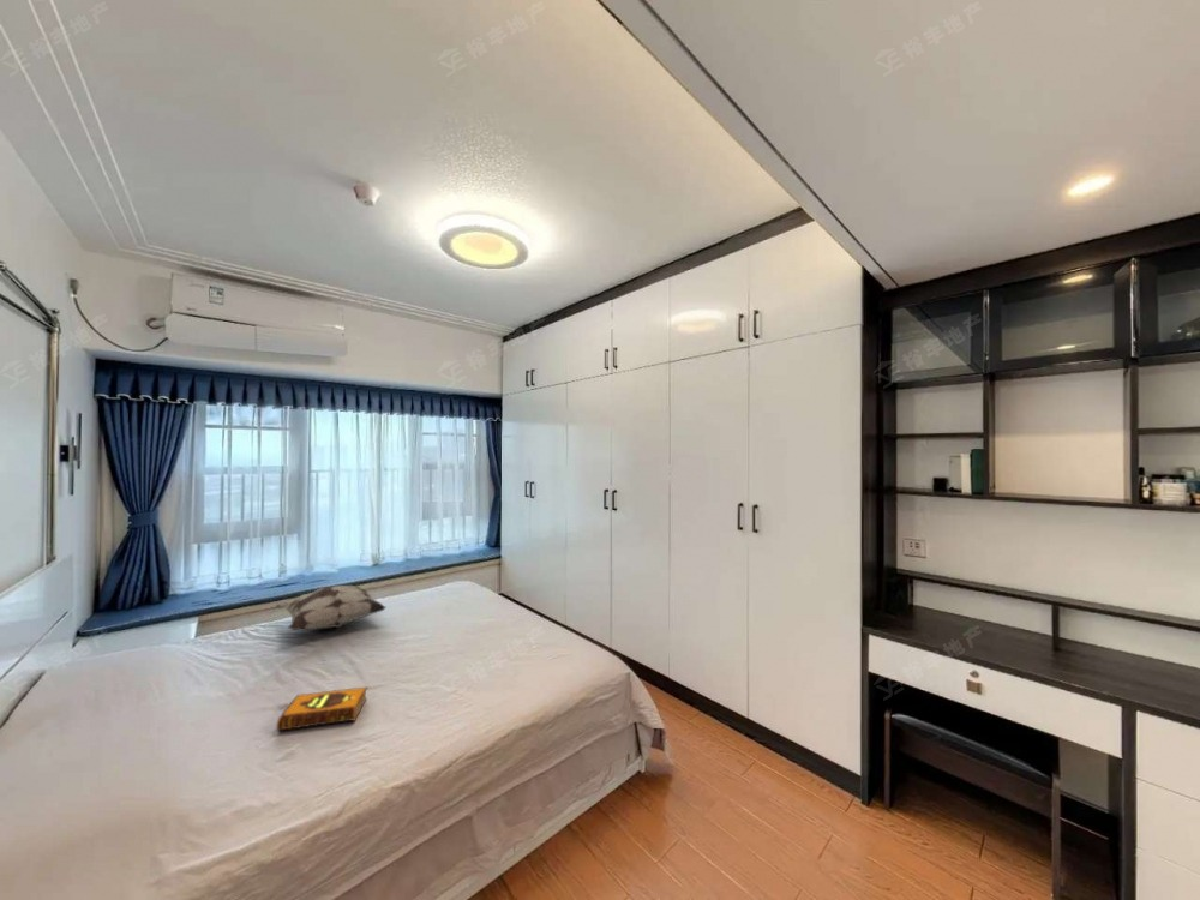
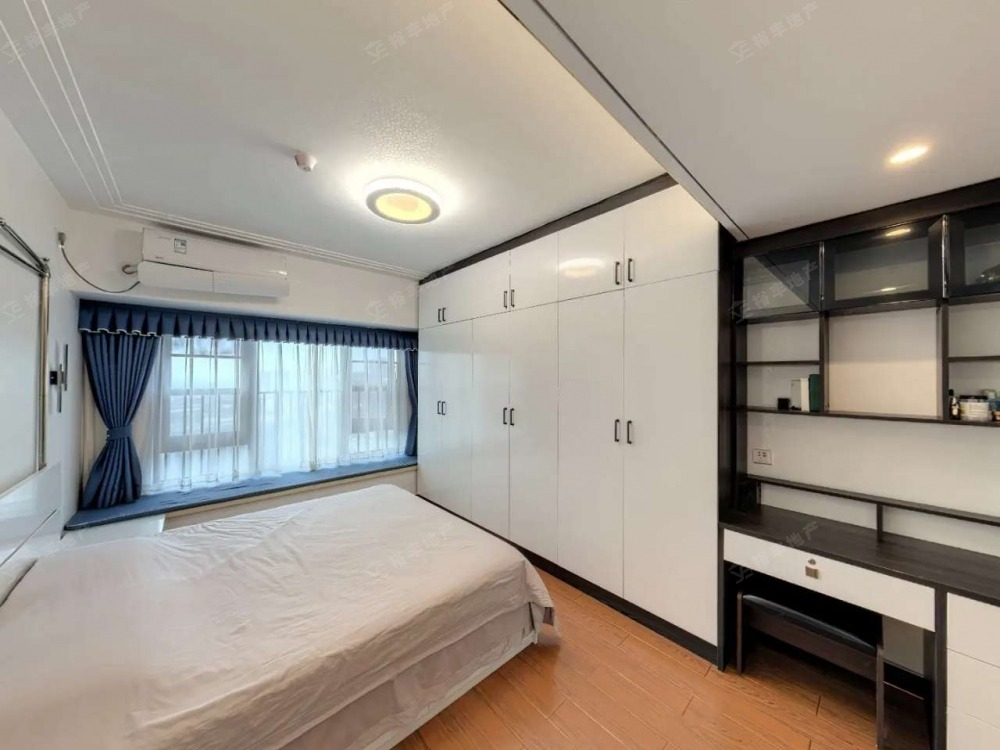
- hardback book [276,685,368,732]
- decorative pillow [275,584,388,631]
